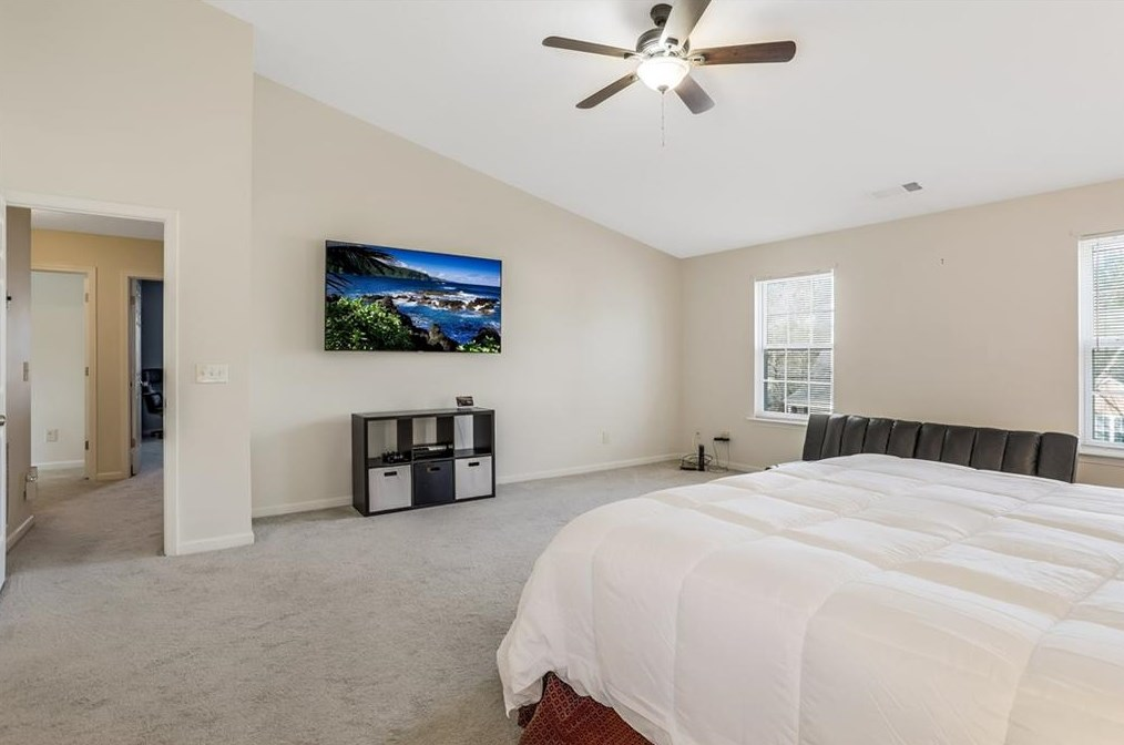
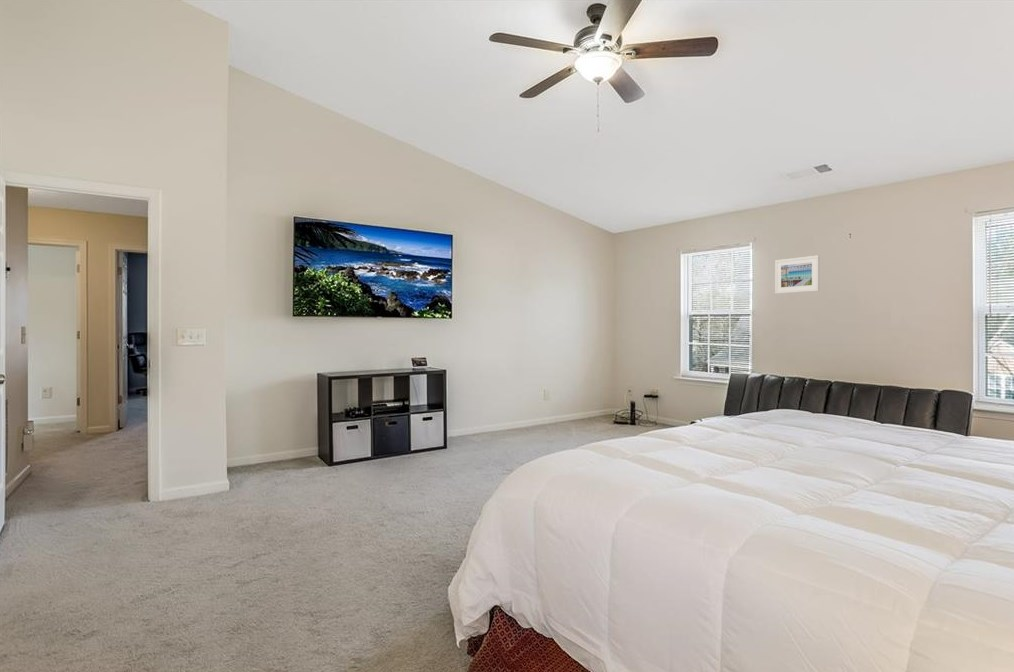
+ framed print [774,254,820,295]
